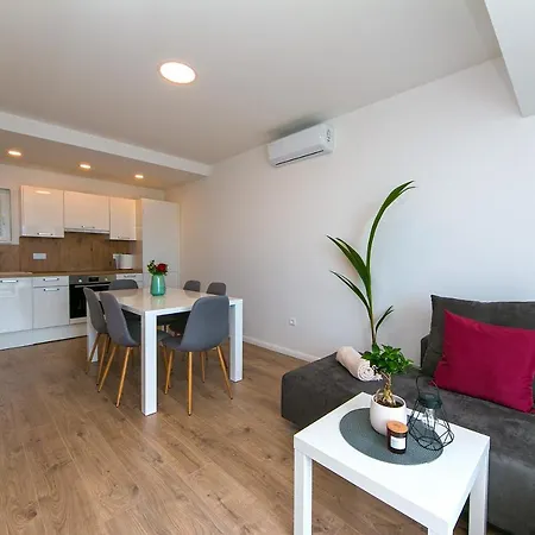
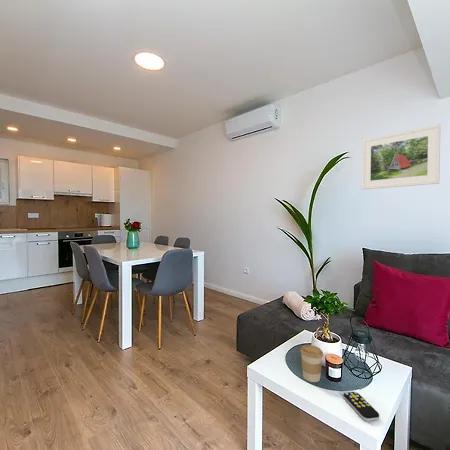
+ remote control [343,391,380,422]
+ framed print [361,123,441,190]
+ coffee cup [300,344,324,383]
